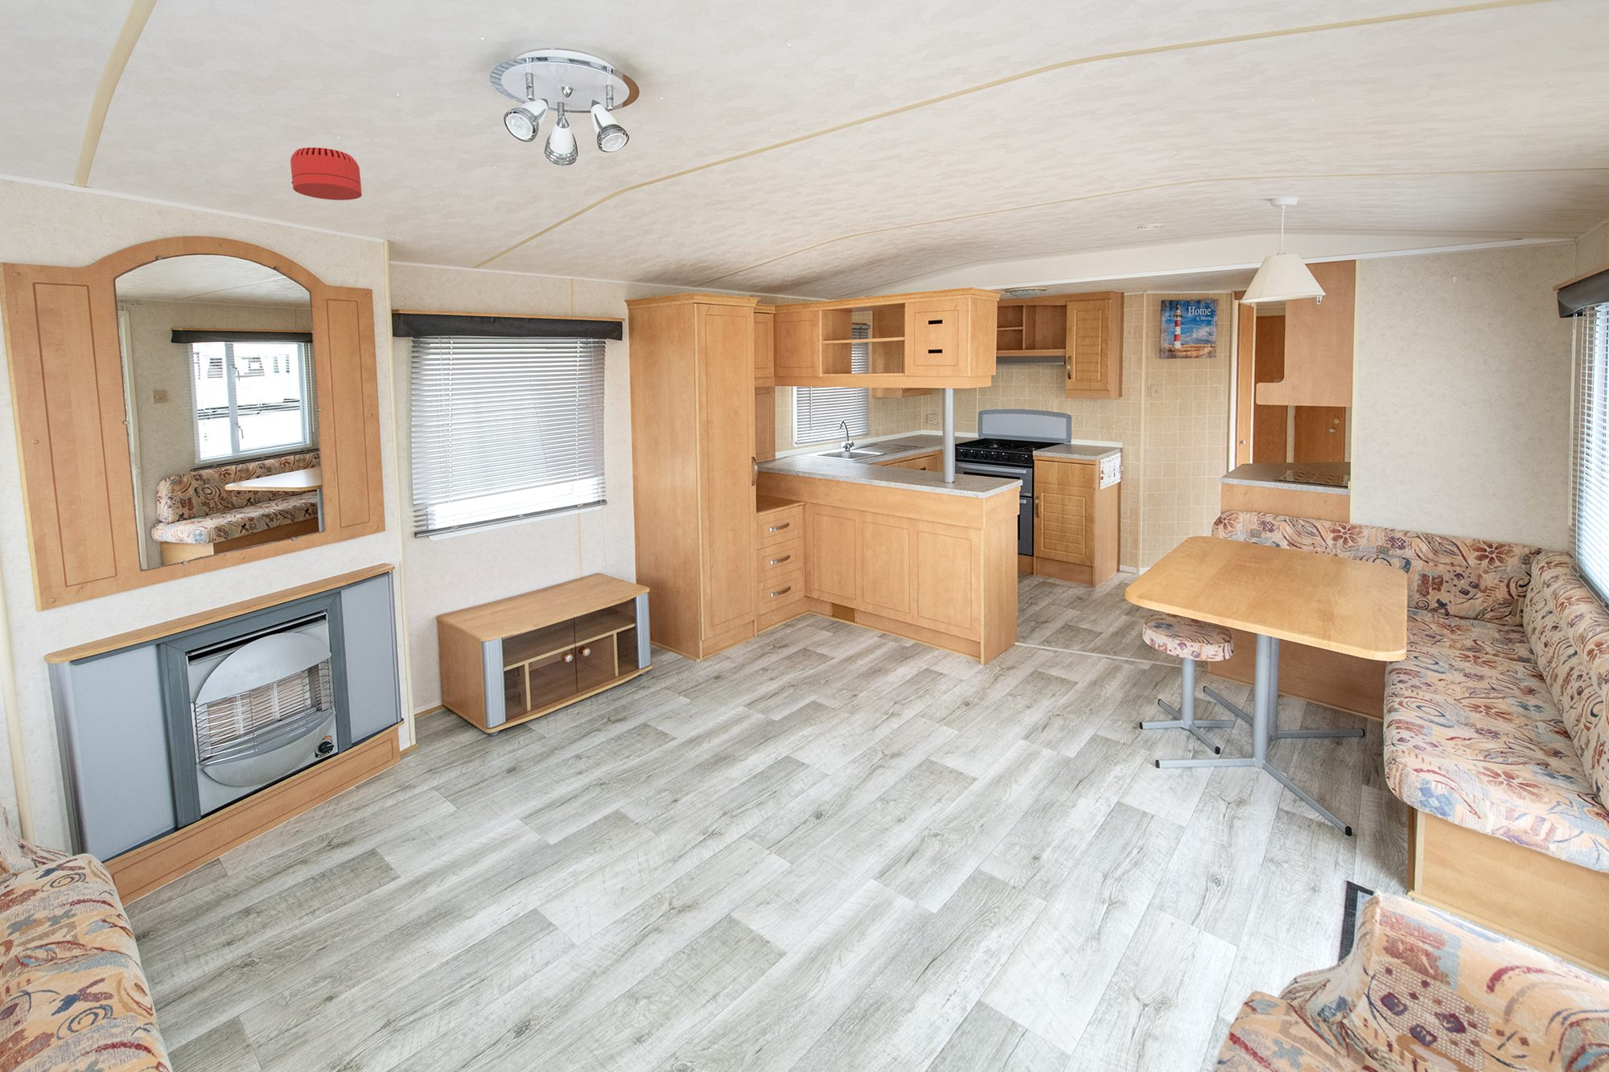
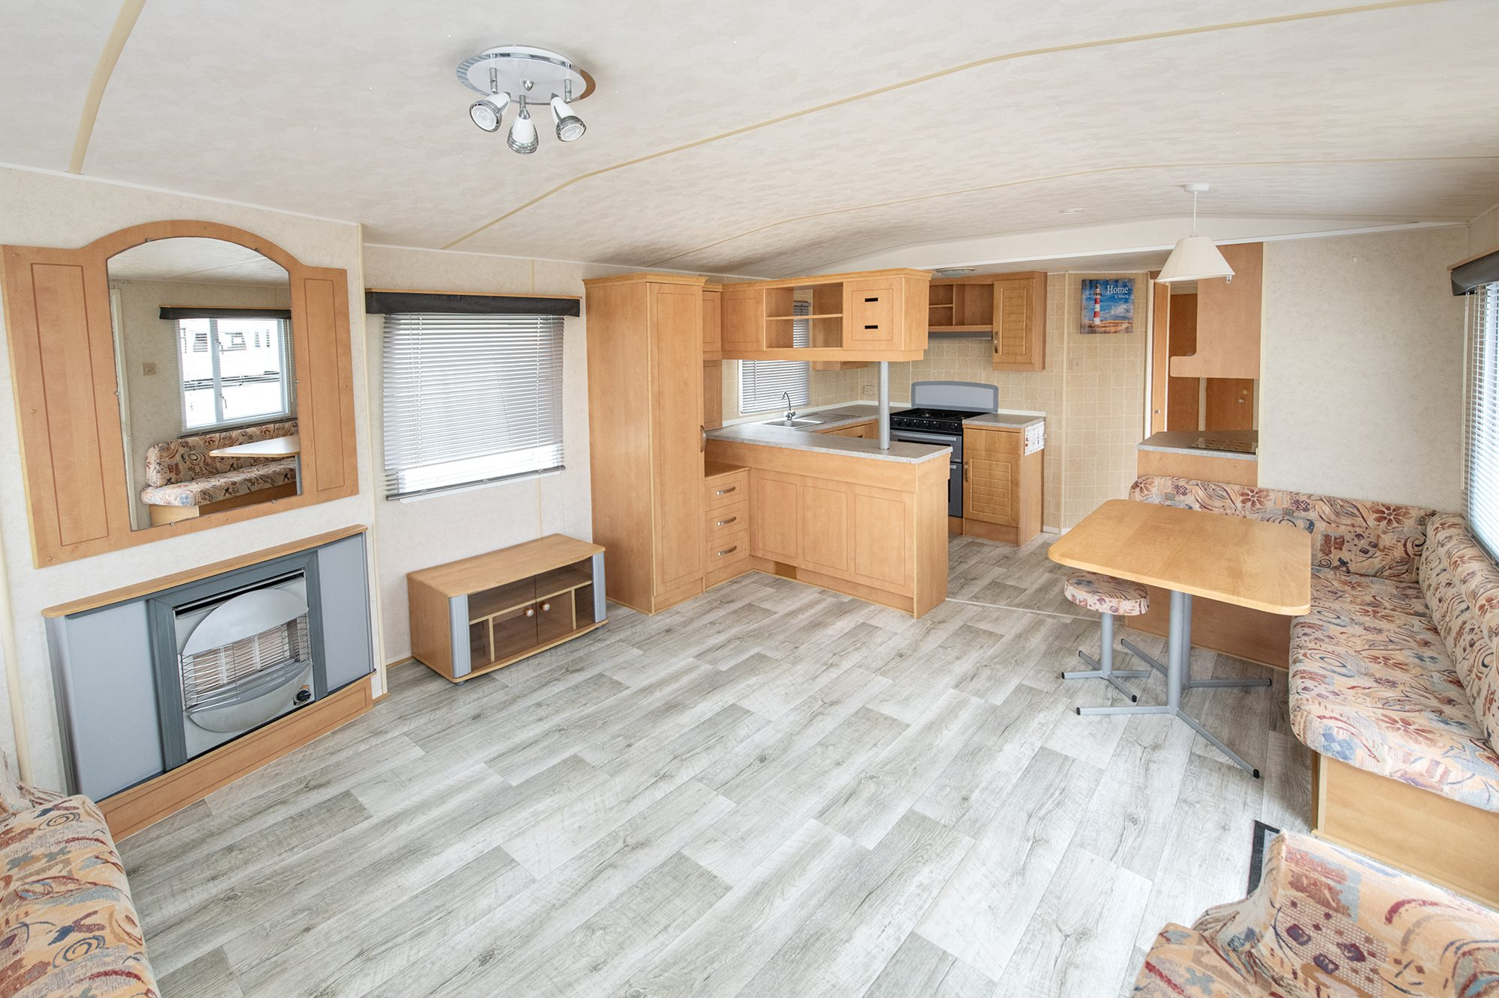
- smoke detector [290,146,362,201]
